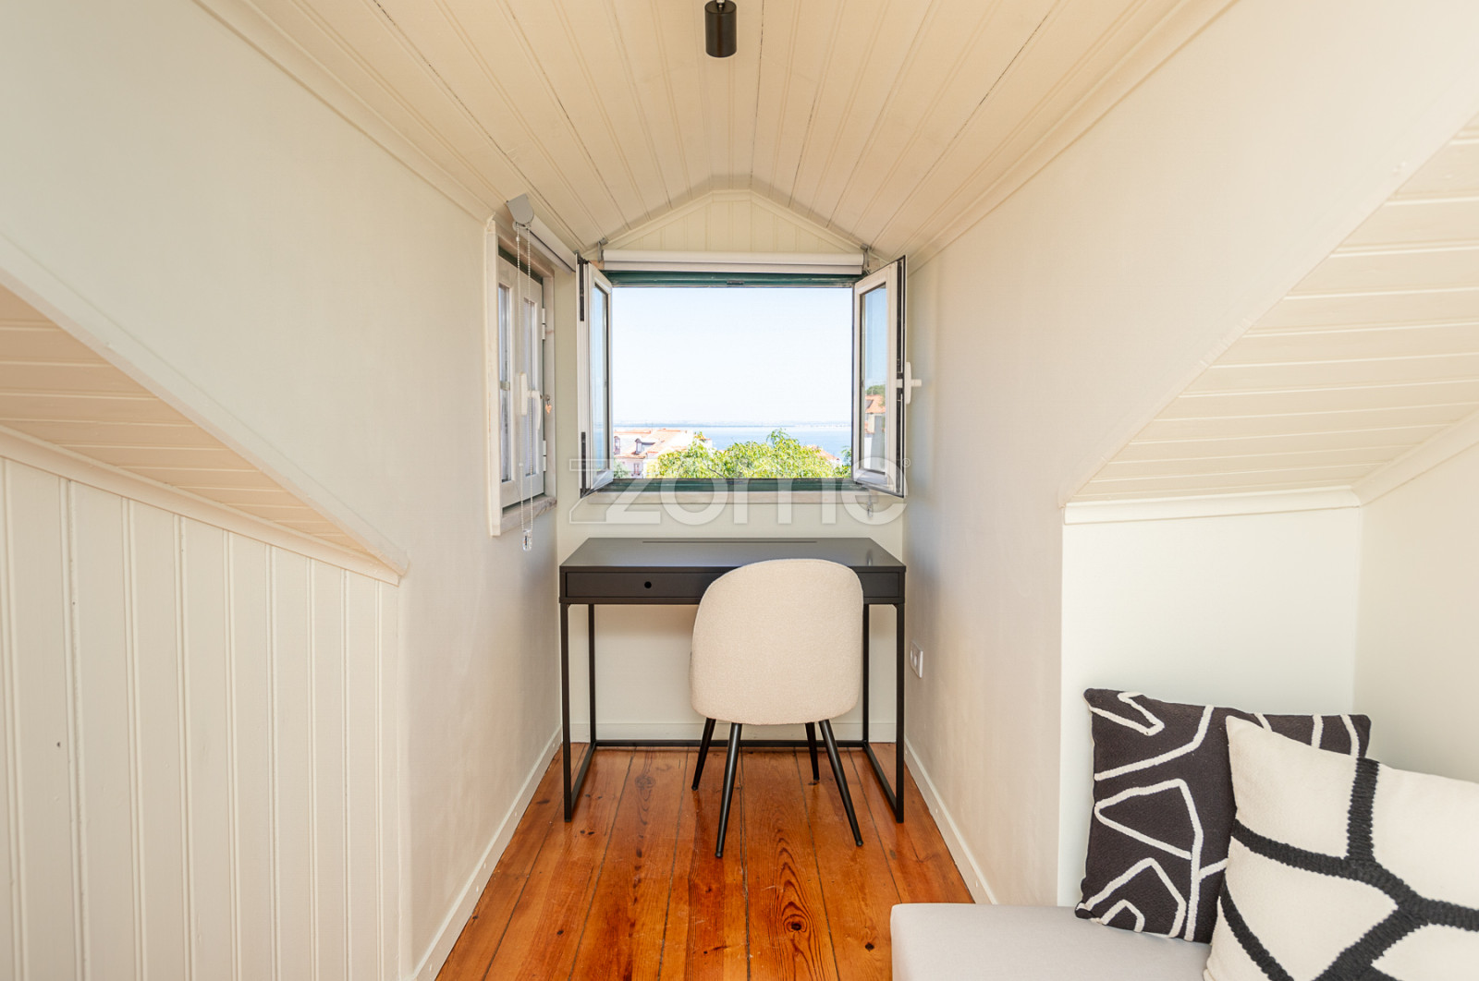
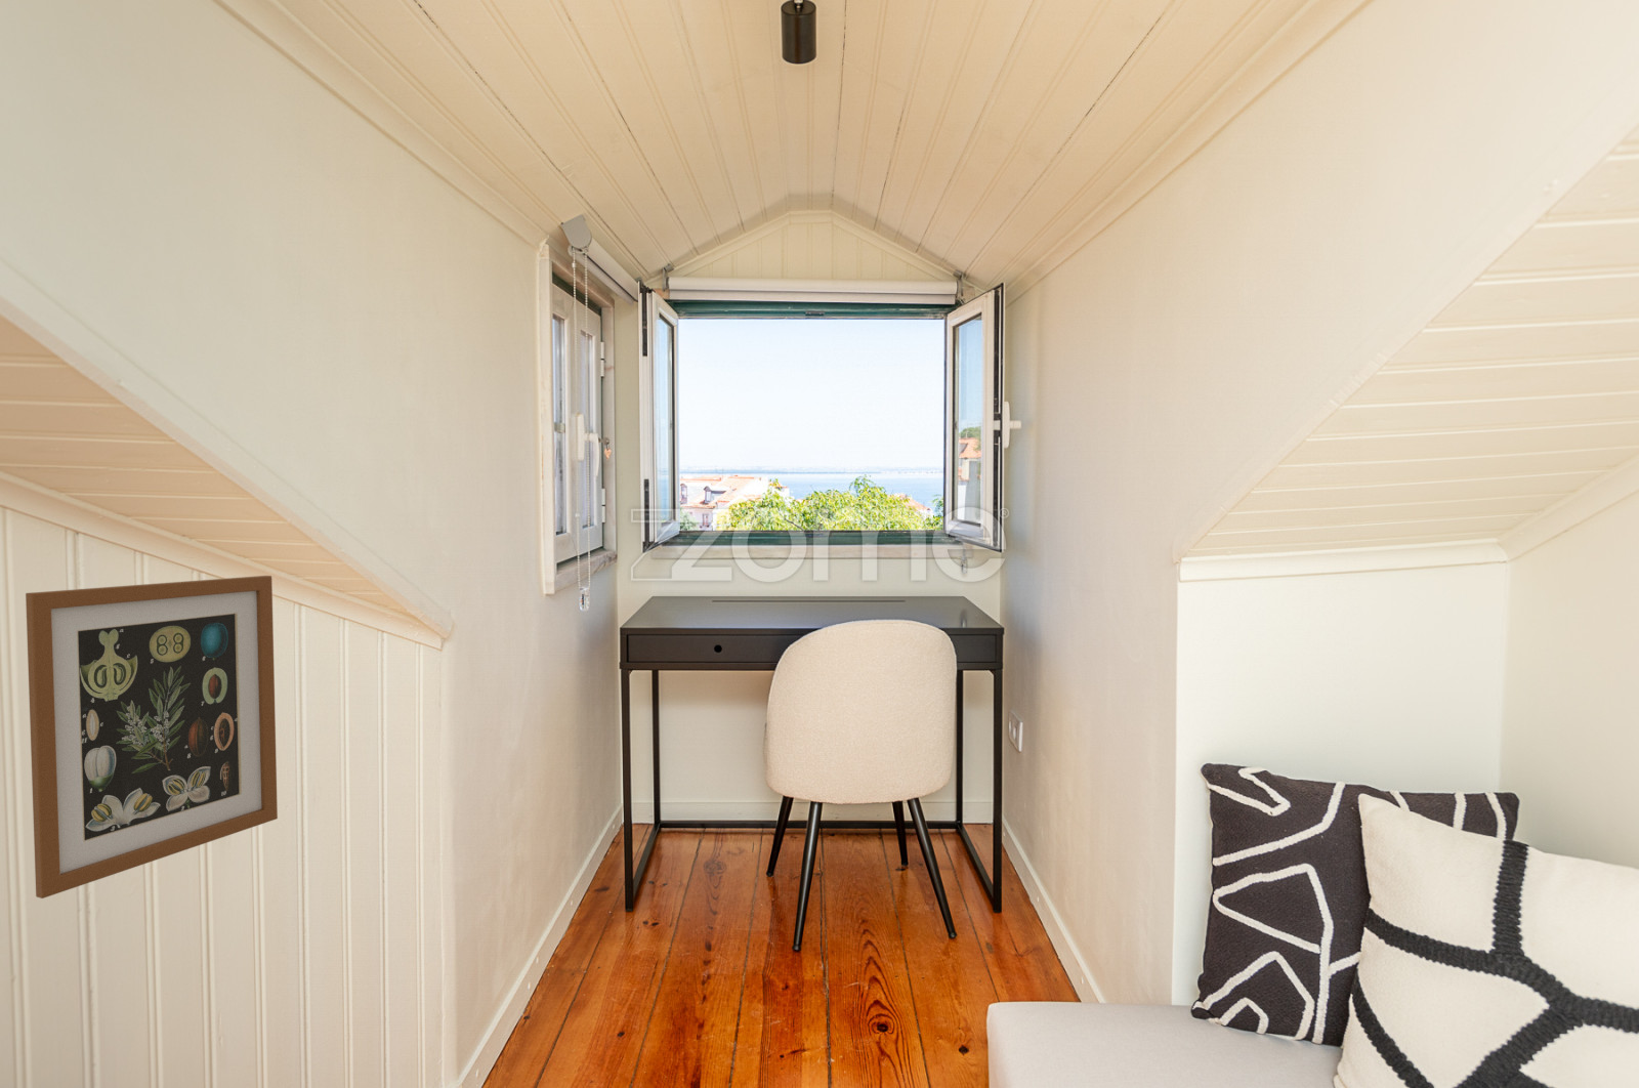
+ wall art [24,574,278,900]
